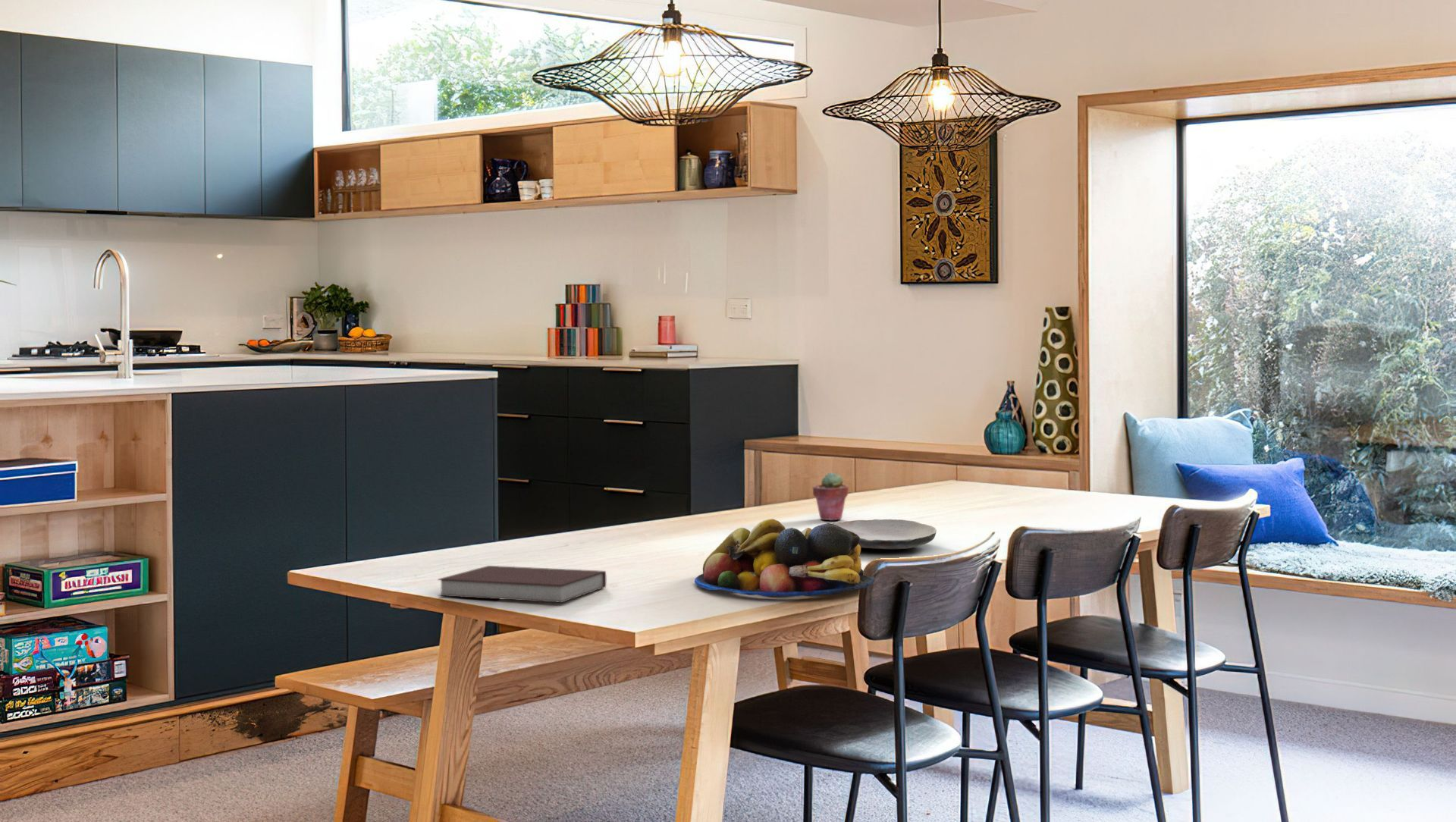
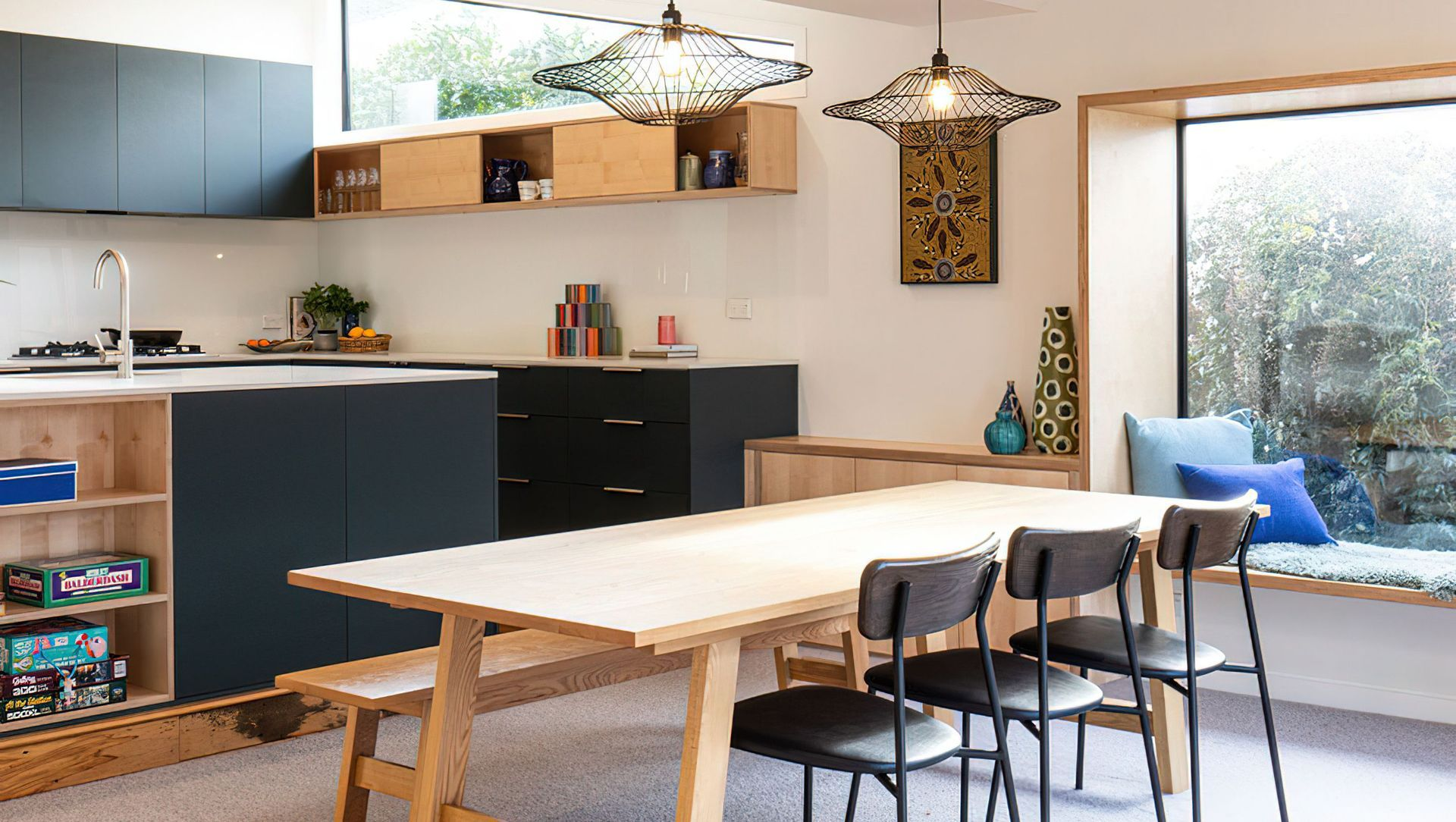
- fruit bowl [694,518,875,597]
- potted succulent [812,472,849,521]
- plate [832,519,937,550]
- notebook [437,565,607,604]
